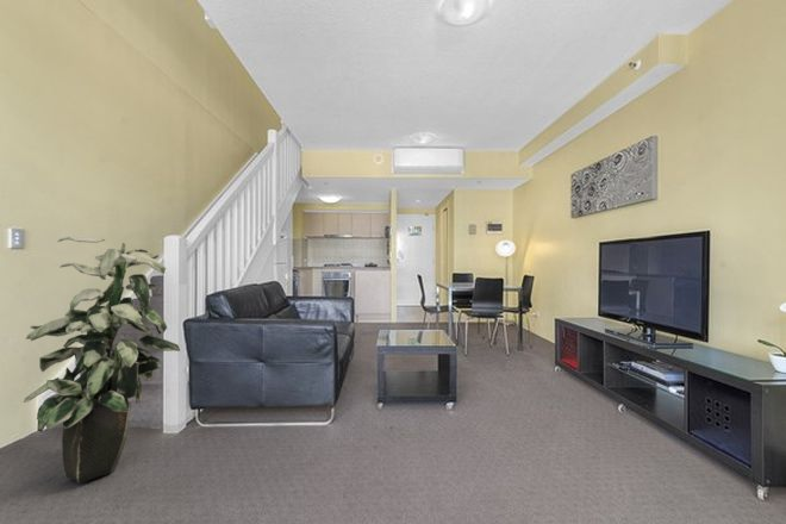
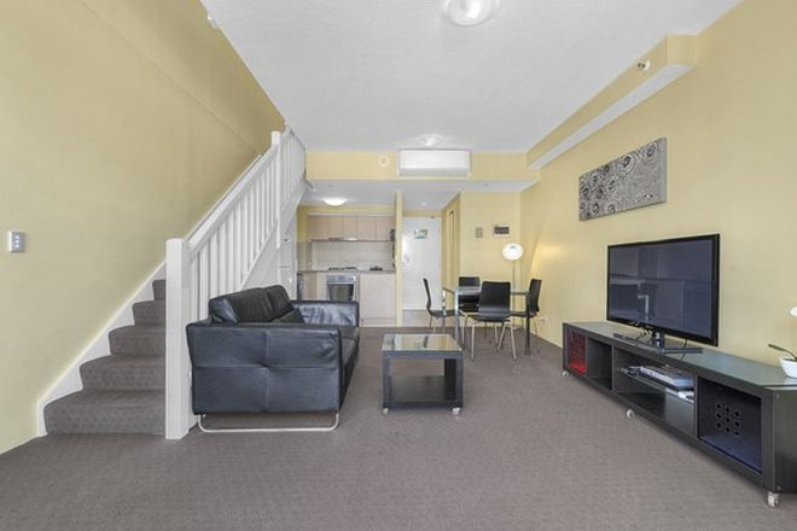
- indoor plant [21,235,181,484]
